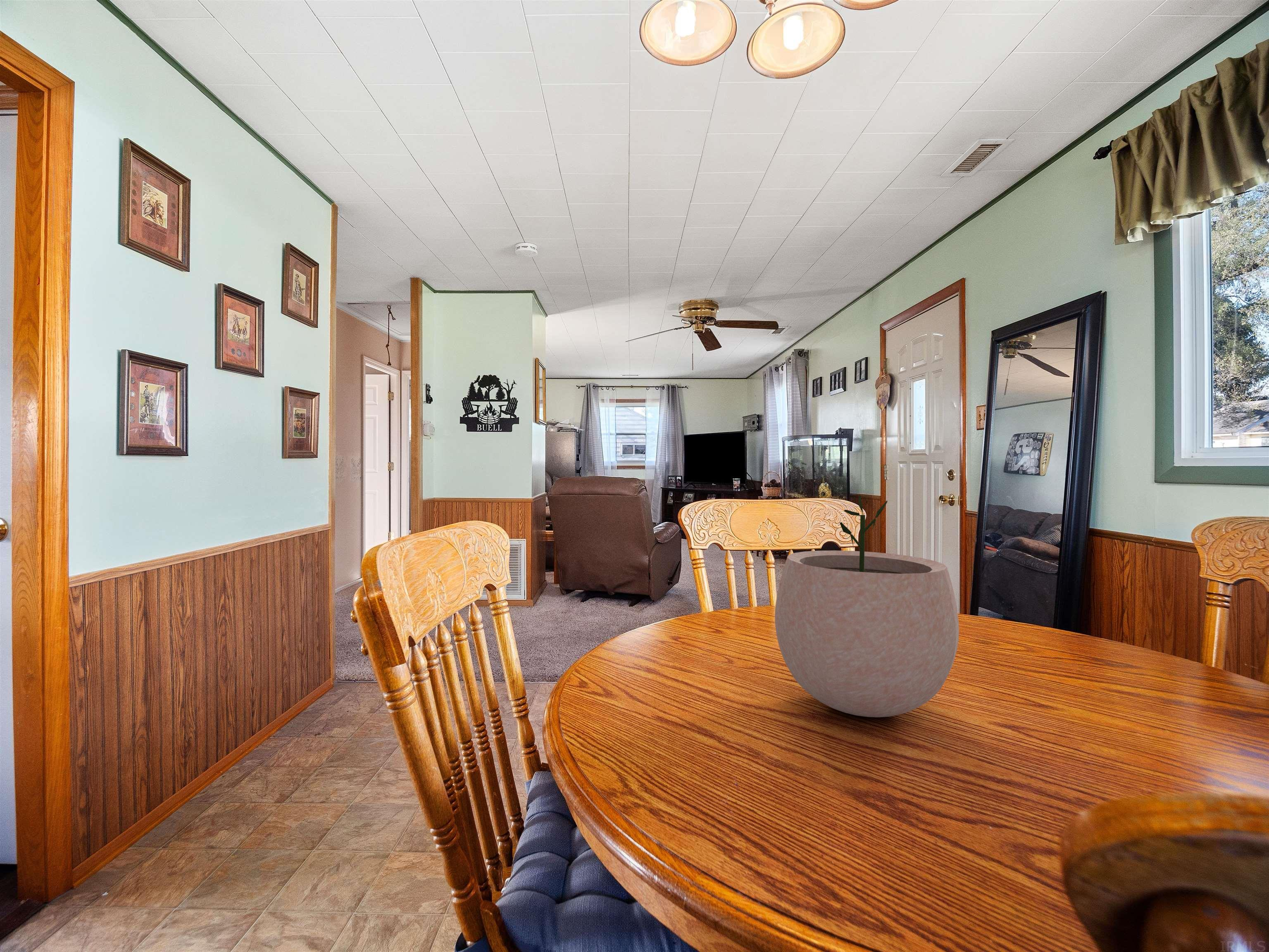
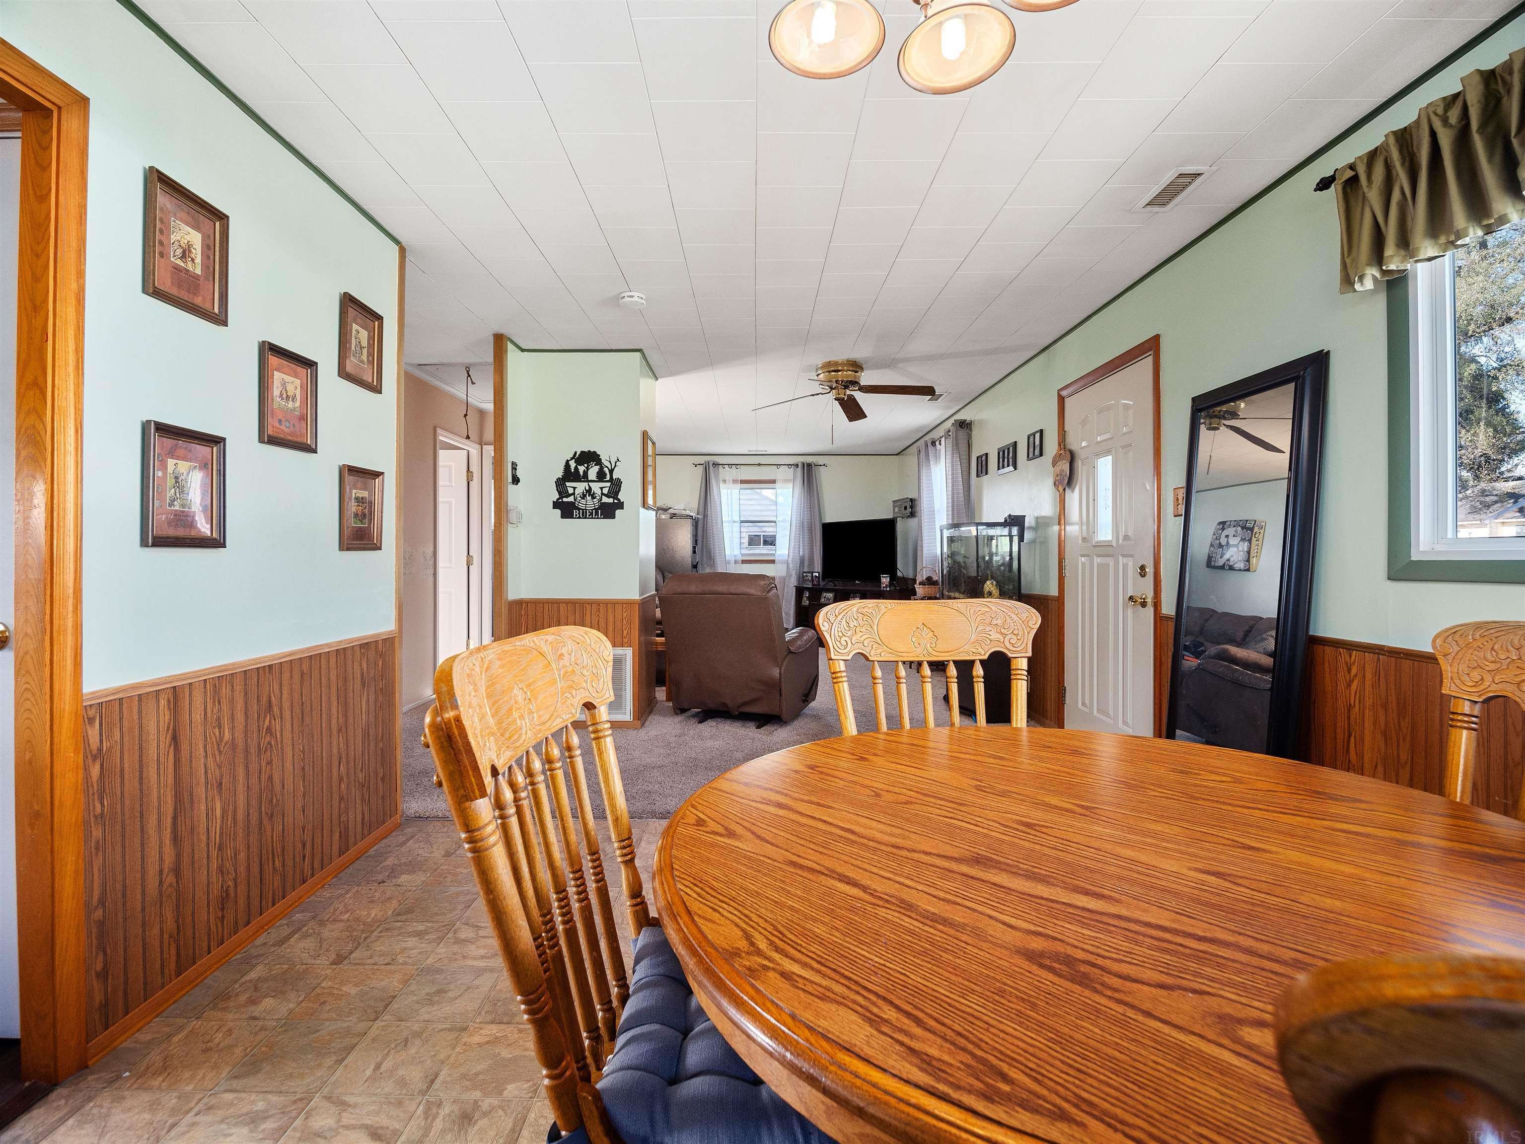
- plant pot [774,494,959,718]
